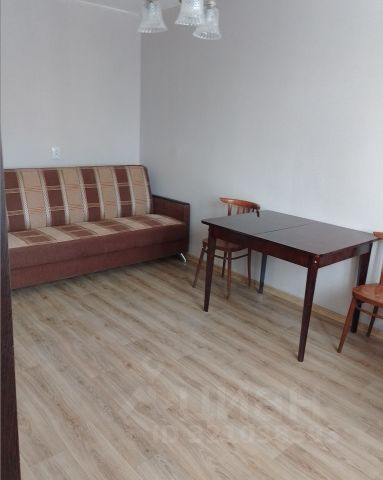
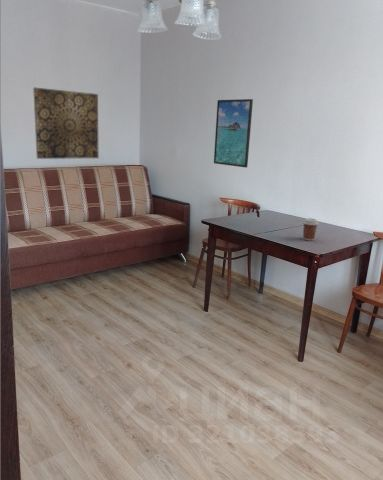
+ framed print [213,98,254,168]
+ wall art [32,87,100,160]
+ coffee cup [302,217,320,241]
